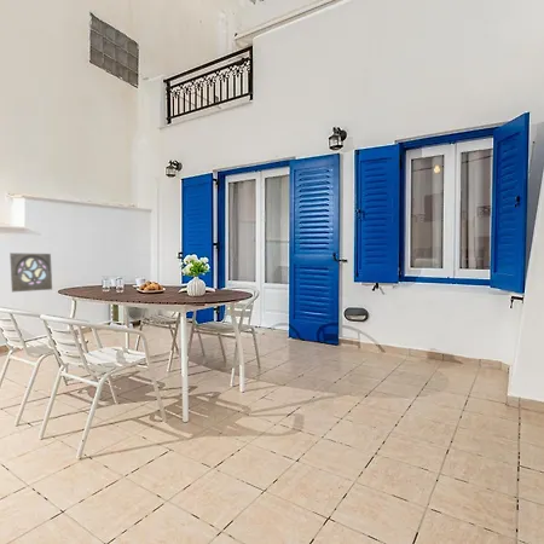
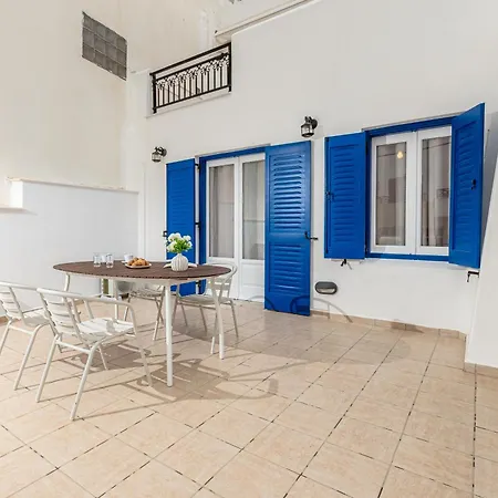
- wall ornament [8,251,53,293]
